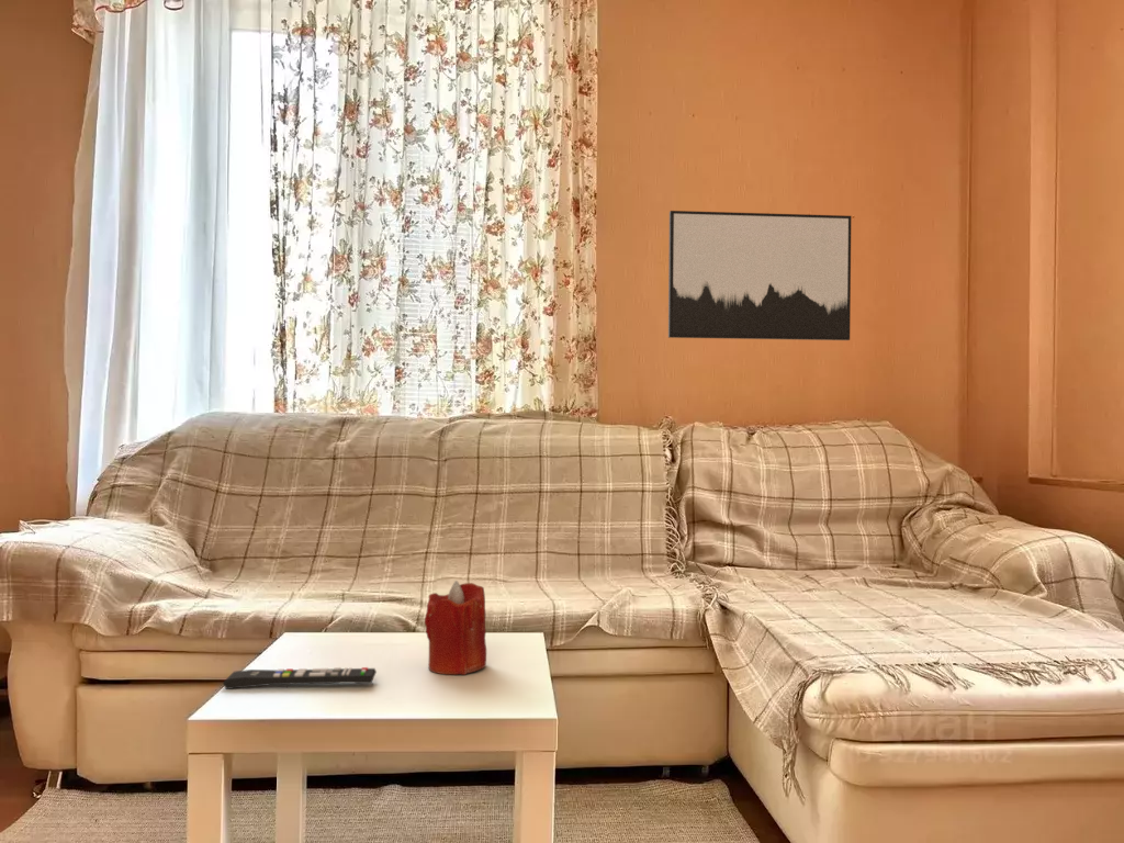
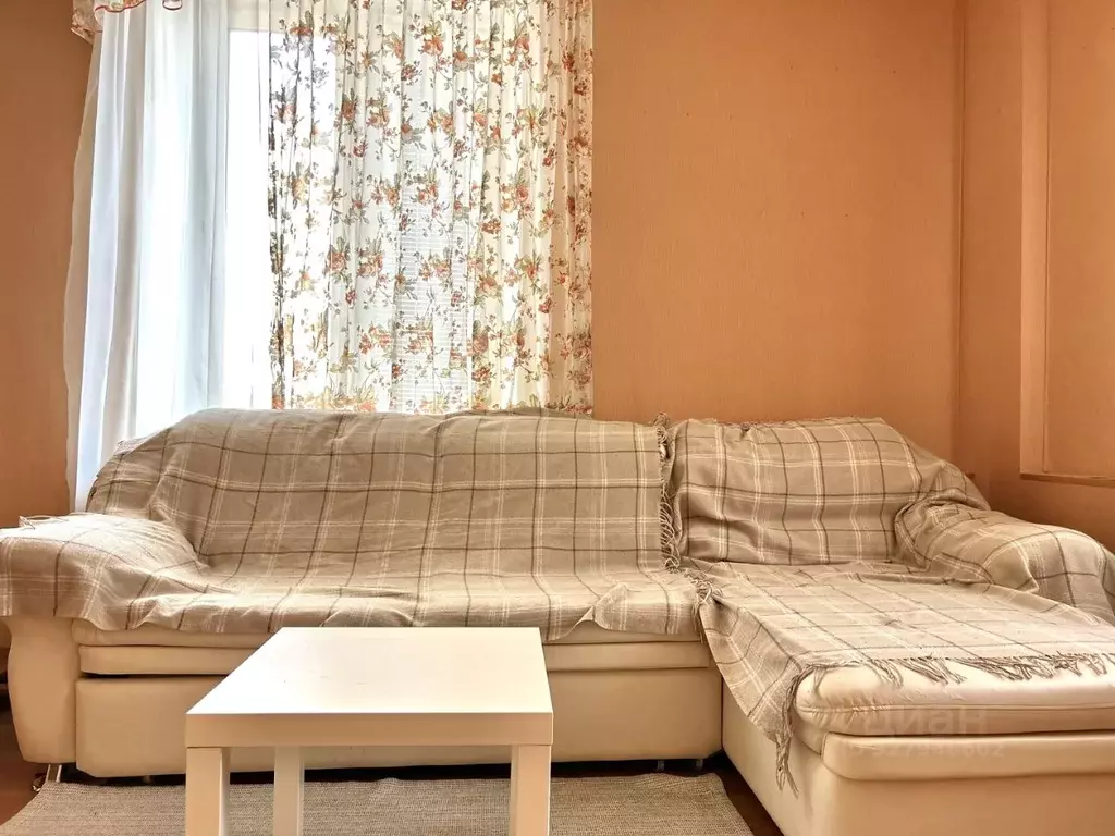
- candle [424,580,487,676]
- wall art [667,210,853,341]
- remote control [222,666,378,690]
